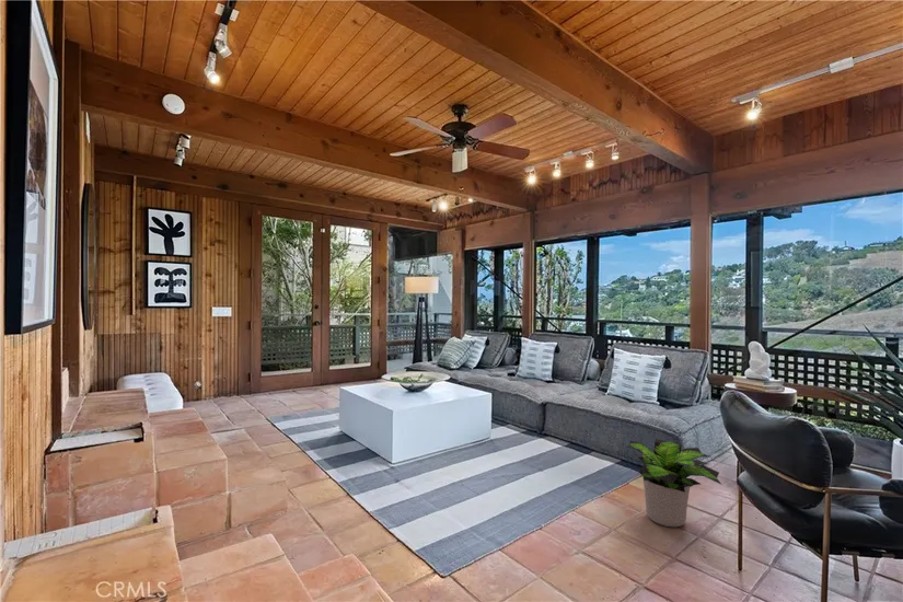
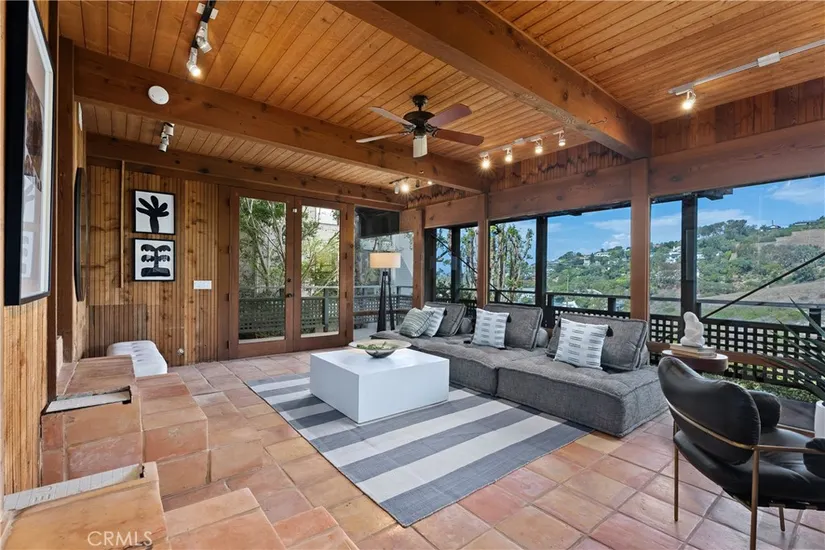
- potted plant [624,438,722,528]
